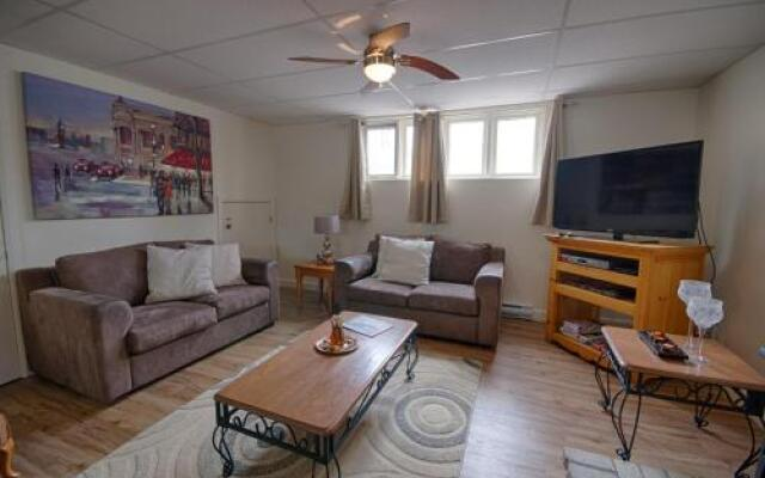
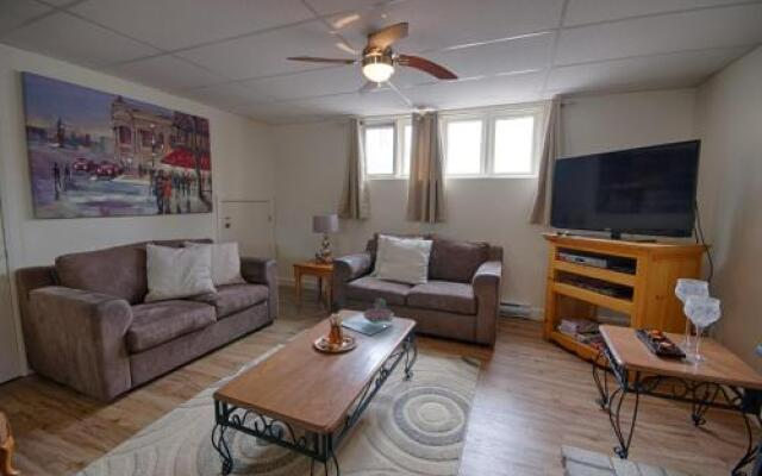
+ succulent planter [361,296,395,325]
